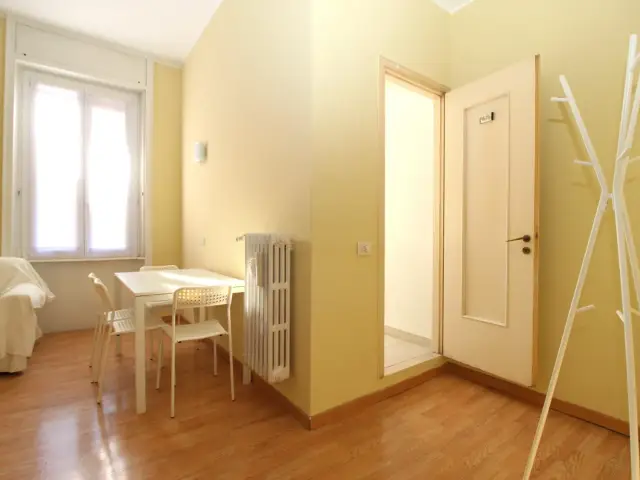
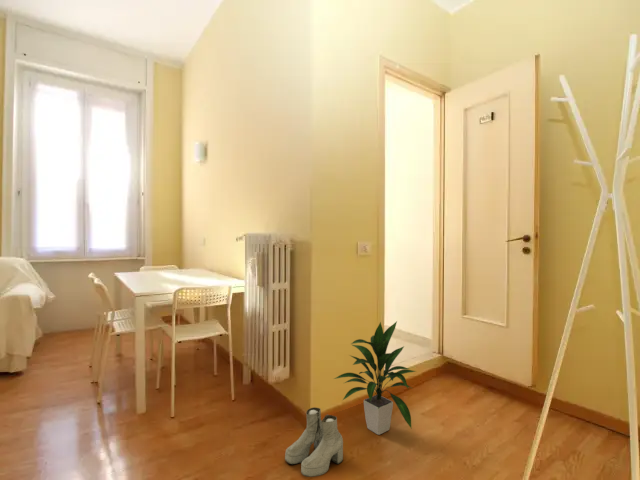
+ indoor plant [333,320,416,436]
+ boots [284,406,344,478]
